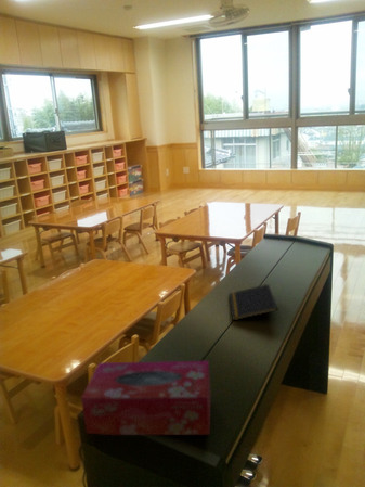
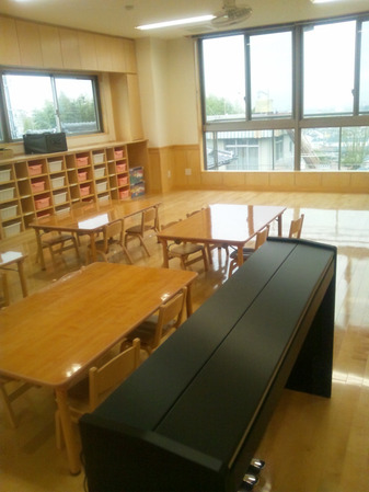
- notepad [227,283,278,321]
- tissue box [80,360,212,436]
